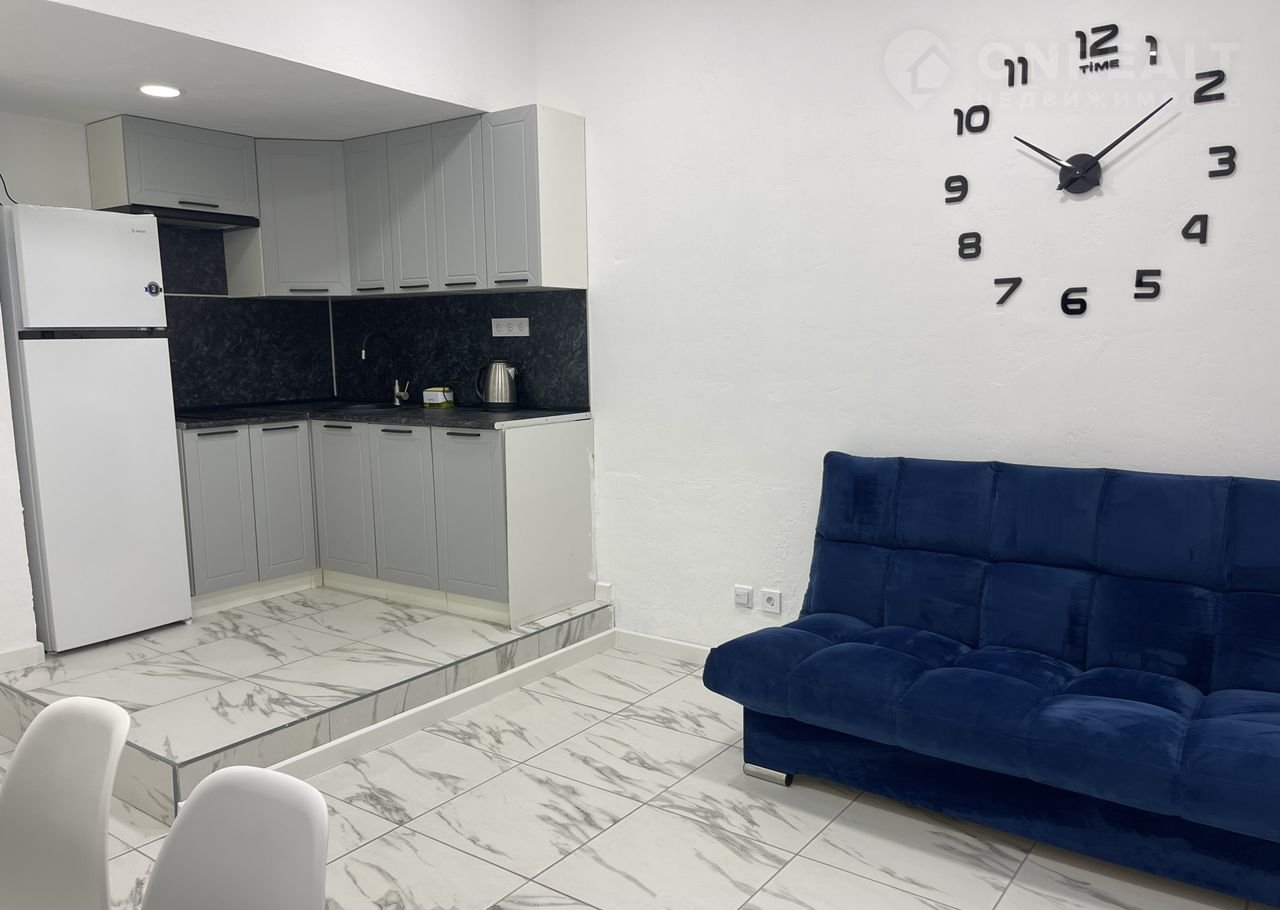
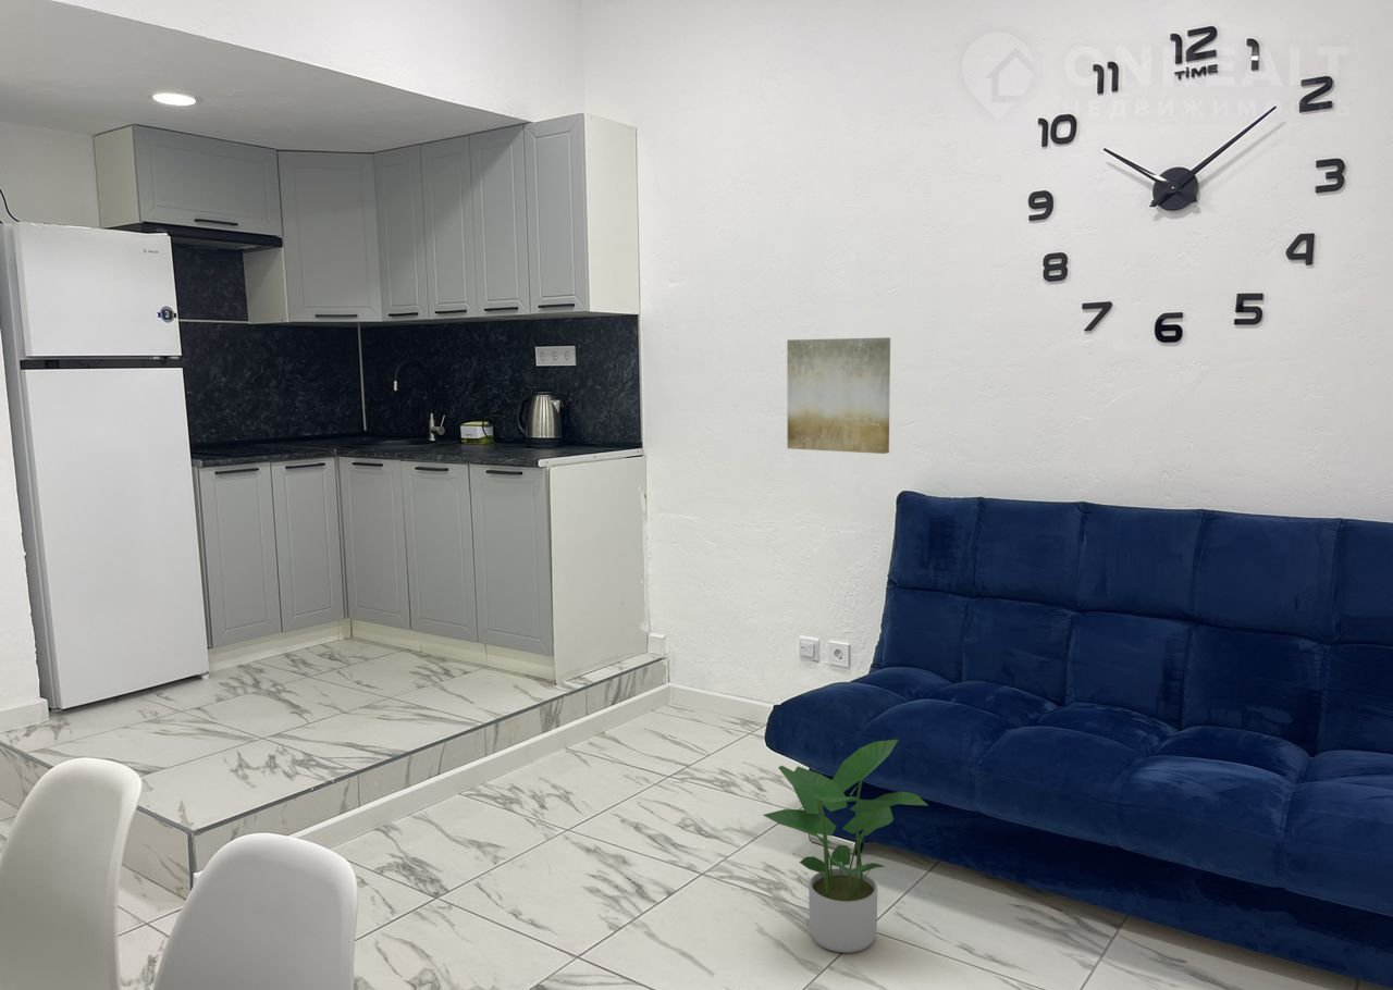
+ wall art [786,336,891,455]
+ potted plant [762,739,929,954]
